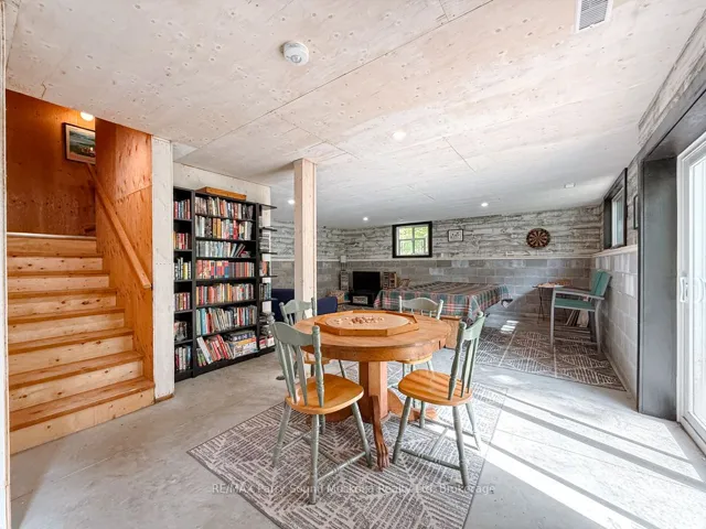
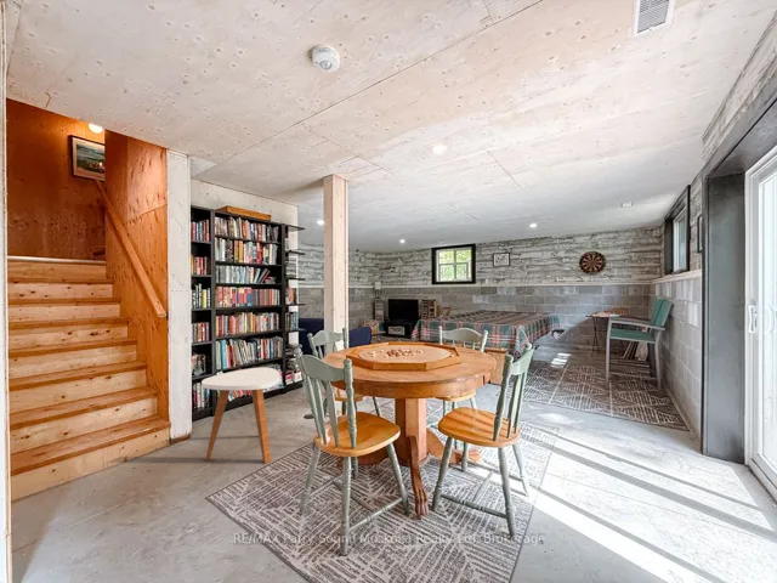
+ side table [200,367,282,464]
